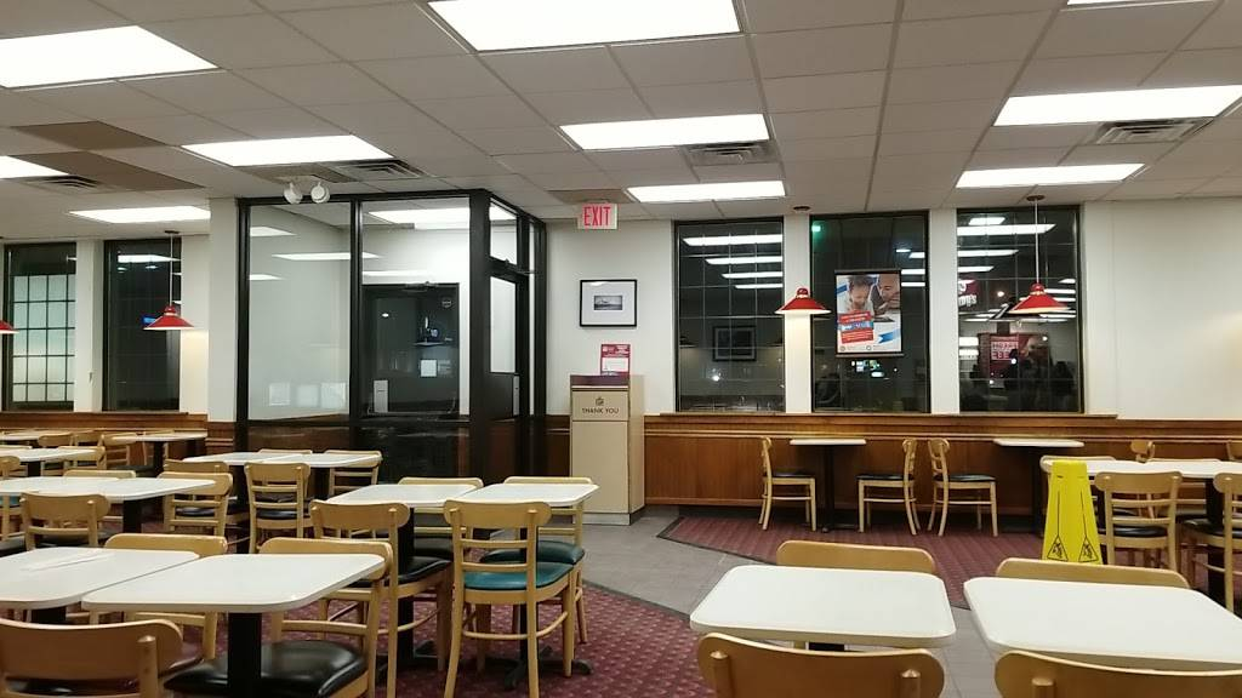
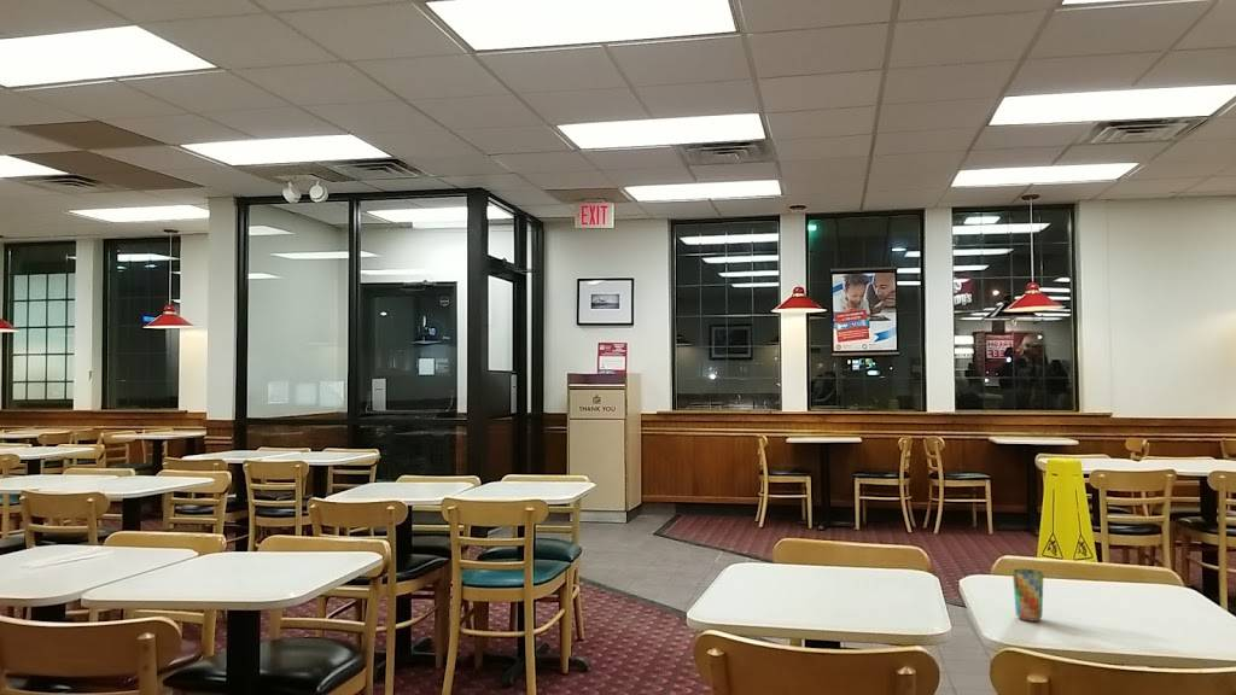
+ cup [1011,568,1044,623]
